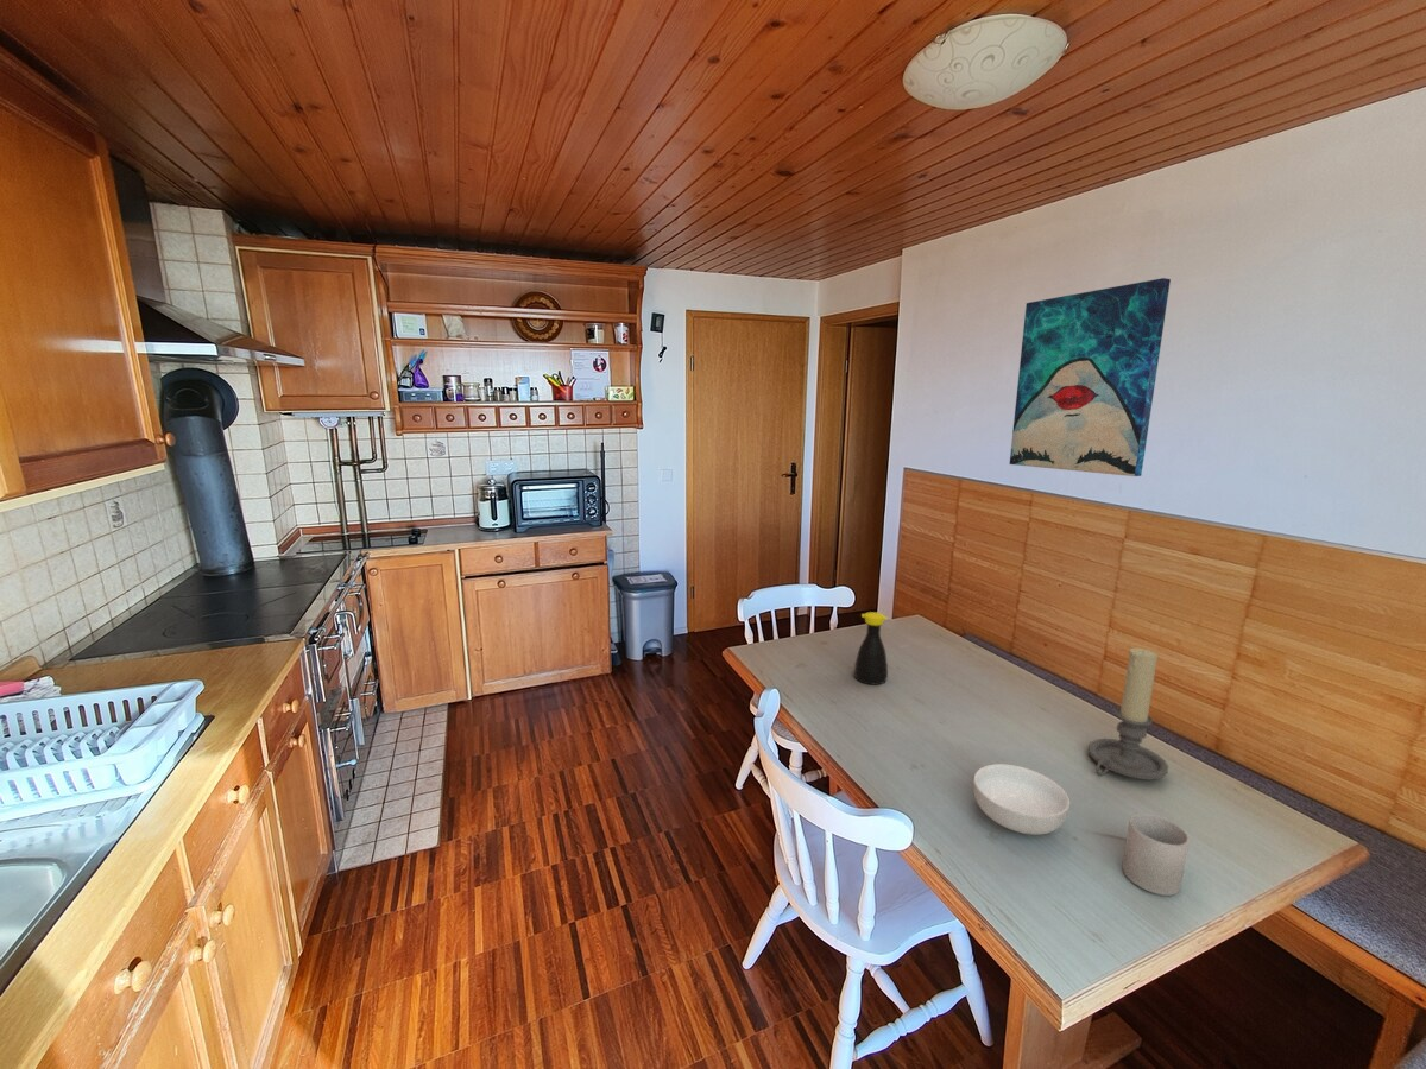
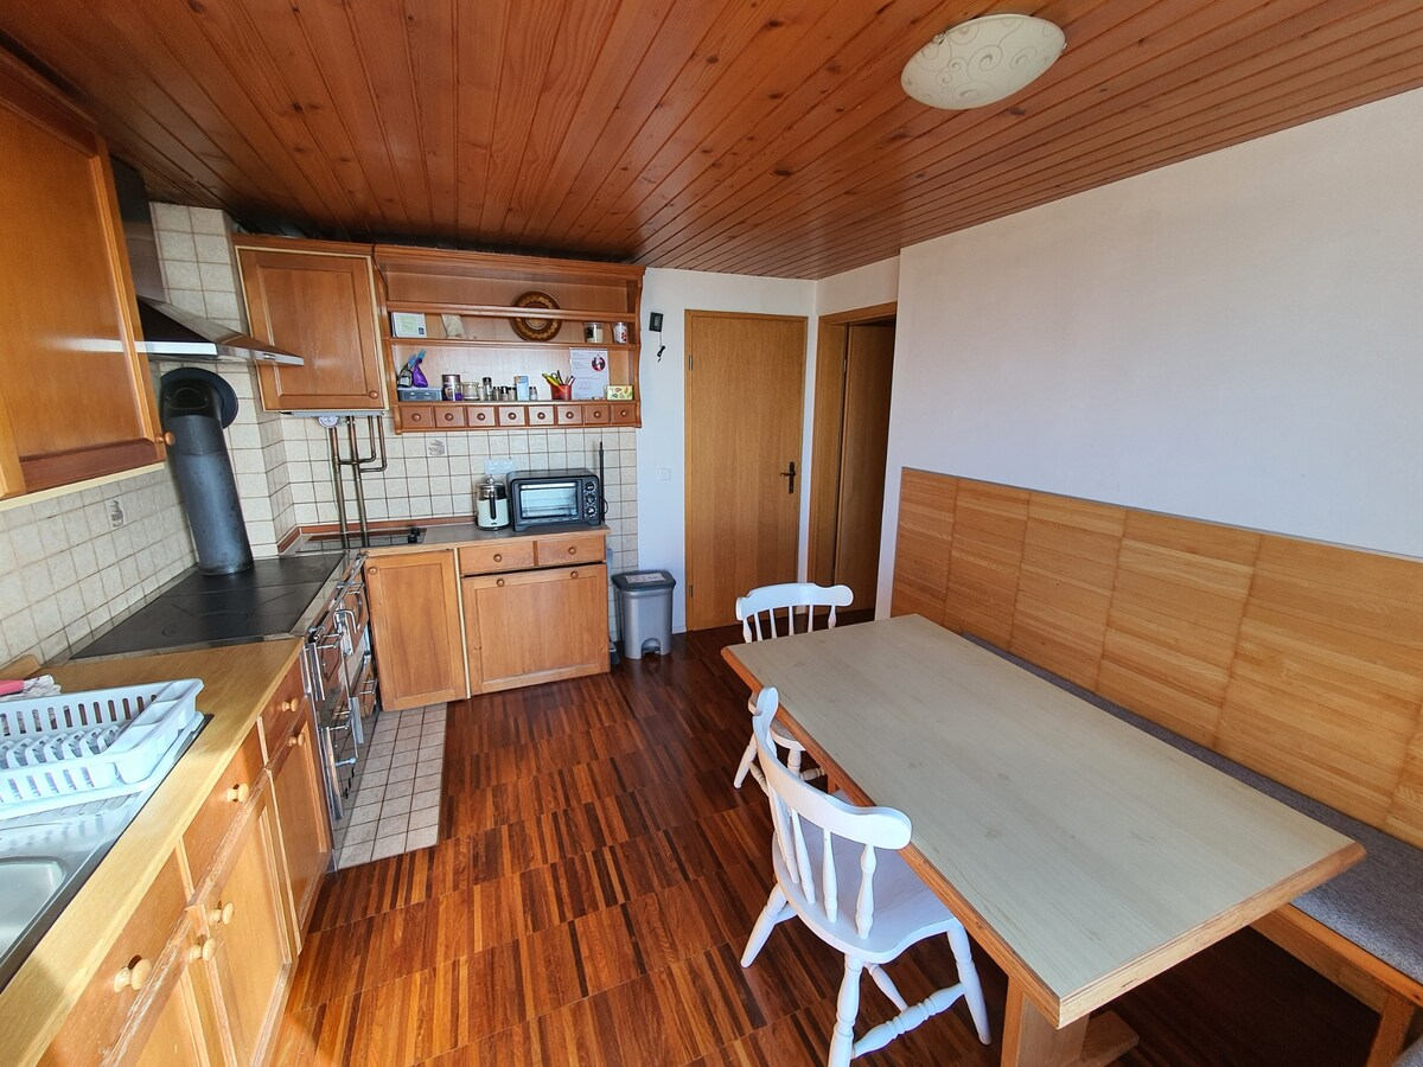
- candle holder [1087,647,1169,780]
- bottle [853,611,889,685]
- wall art [1008,277,1172,477]
- mug [1121,812,1191,897]
- cereal bowl [972,763,1071,836]
